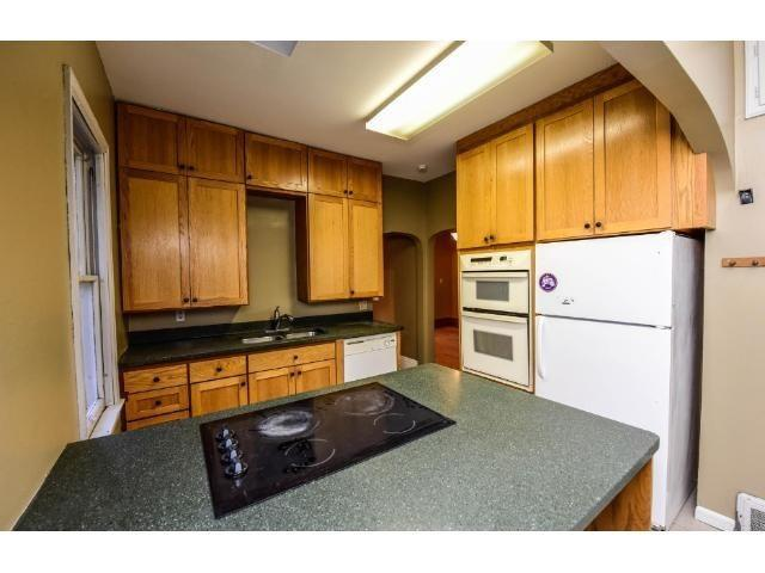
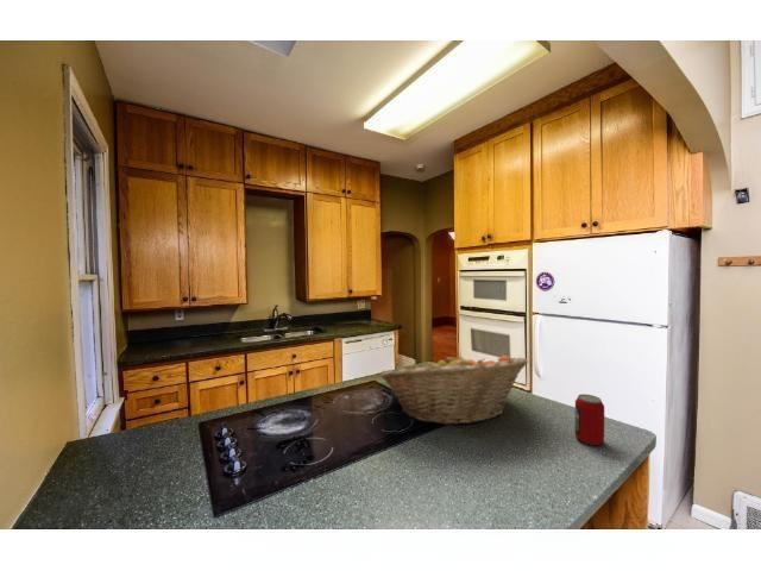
+ beverage can [574,393,605,446]
+ fruit basket [378,351,529,426]
